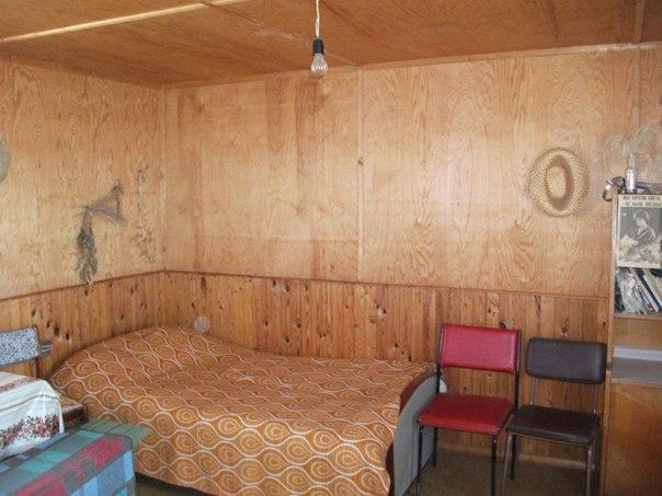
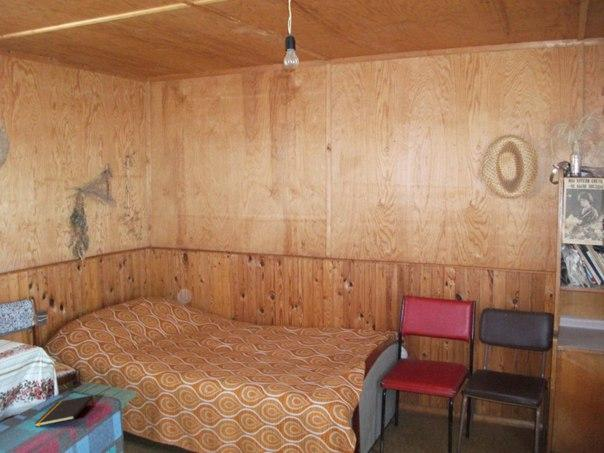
+ notepad [34,394,94,428]
